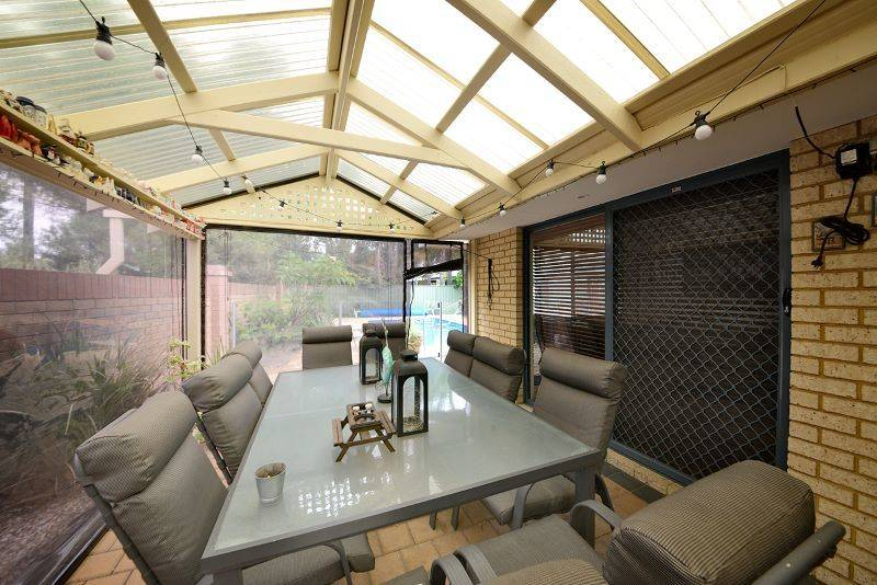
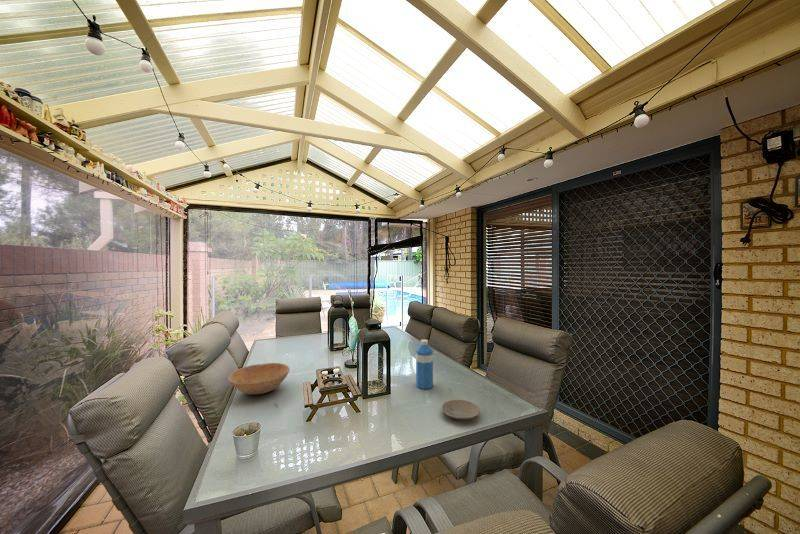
+ water bottle [415,339,434,390]
+ bowl [227,362,291,395]
+ plate [441,399,481,421]
